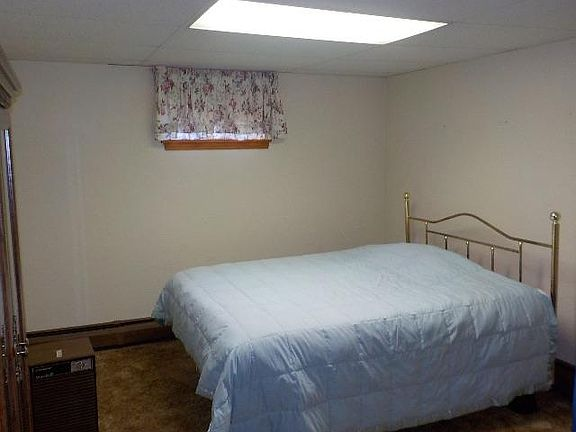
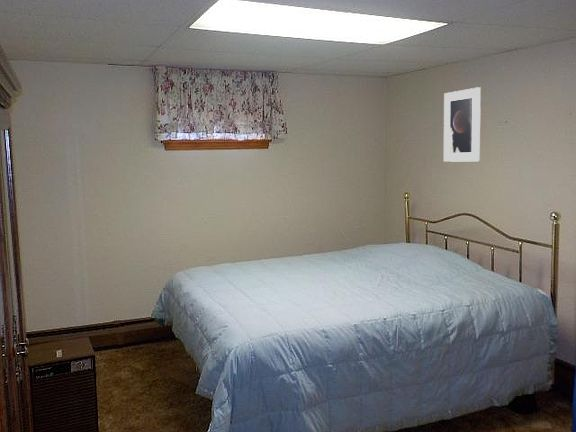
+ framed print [443,86,482,163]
